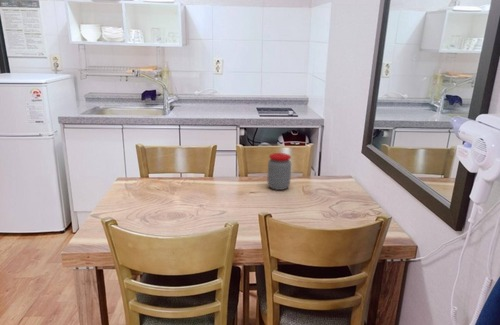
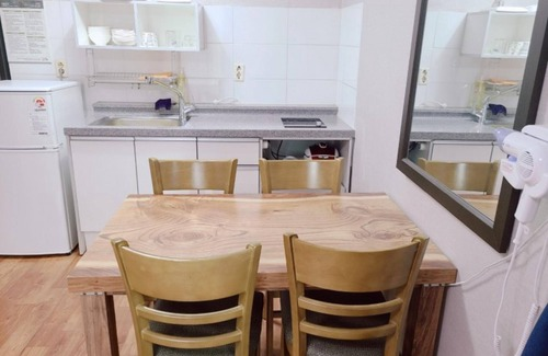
- jar [266,152,292,191]
